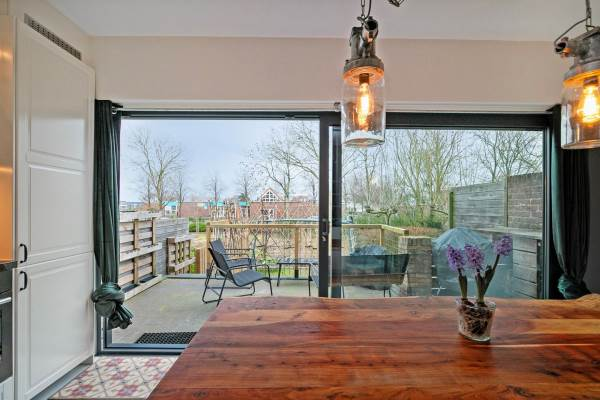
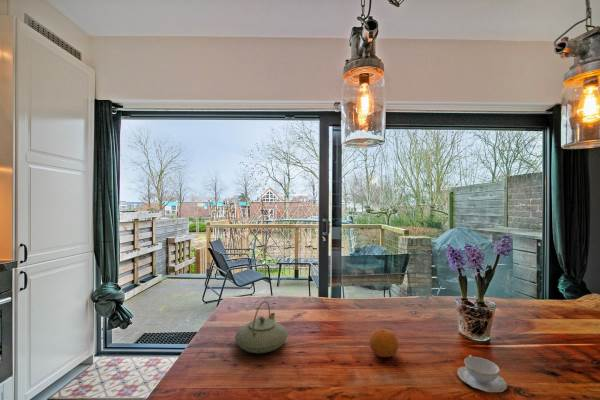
+ chinaware [456,354,508,393]
+ fruit [368,328,399,358]
+ teapot [234,300,289,354]
